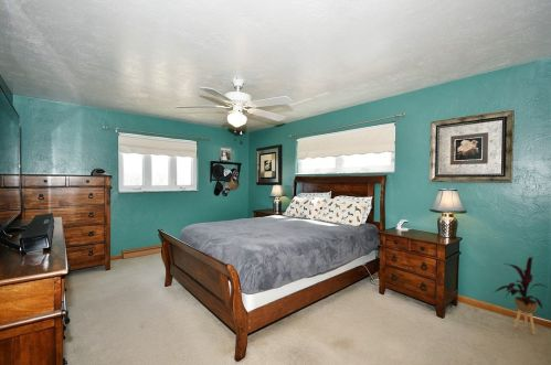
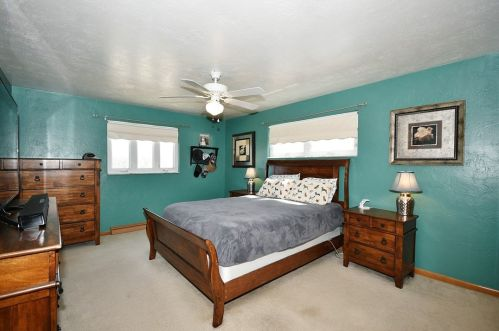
- house plant [492,256,548,336]
